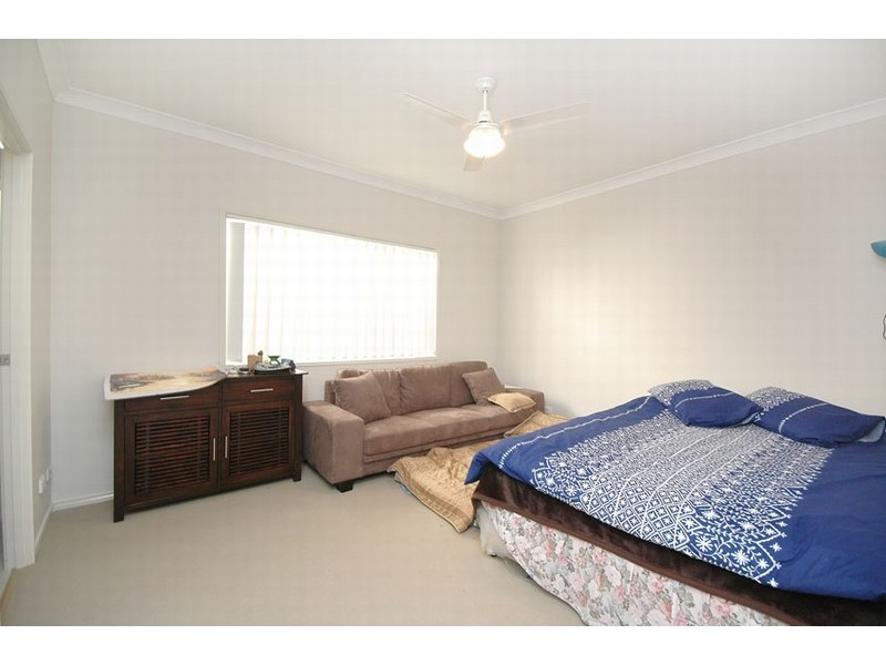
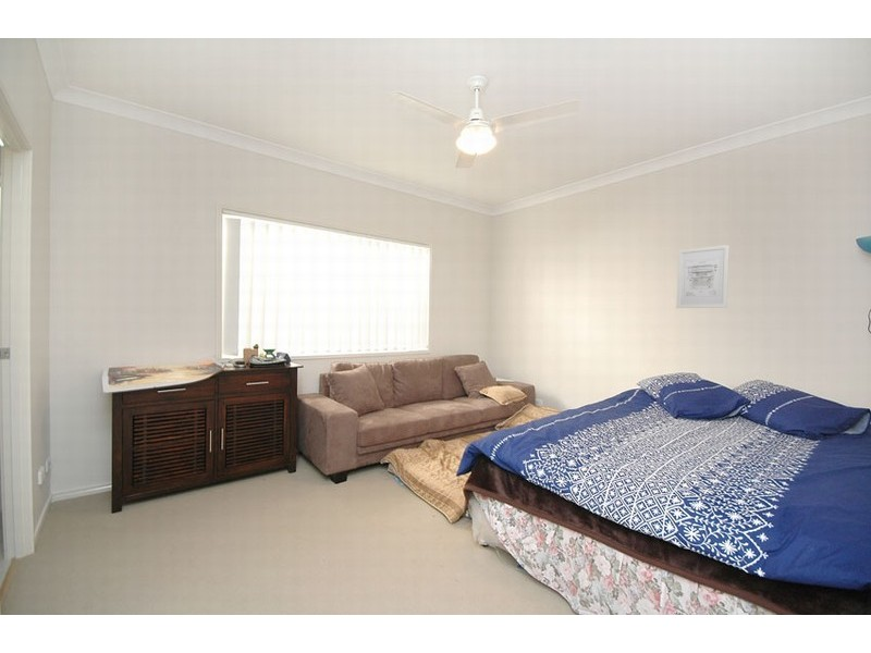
+ wall art [675,244,731,309]
